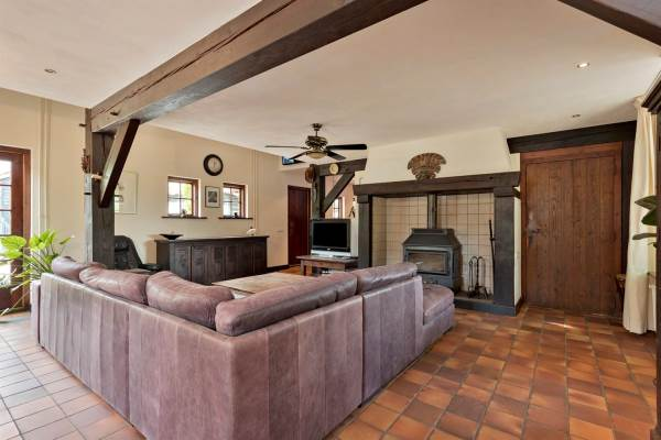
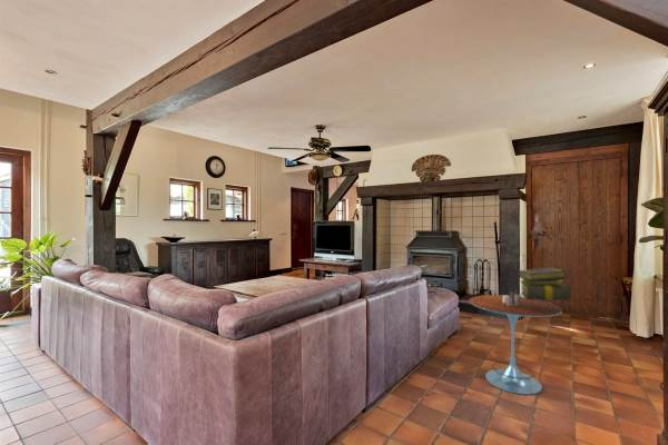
+ stack of books [517,267,572,301]
+ side table [469,290,563,396]
